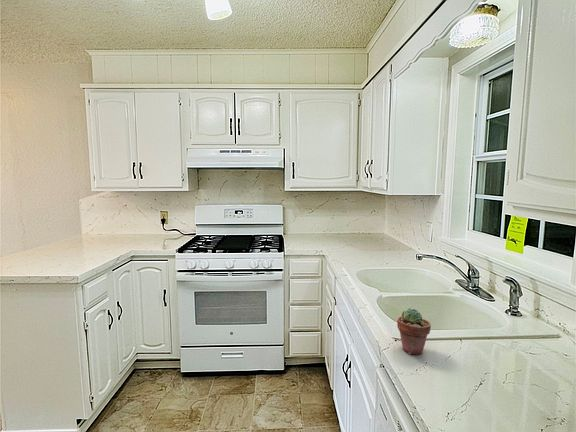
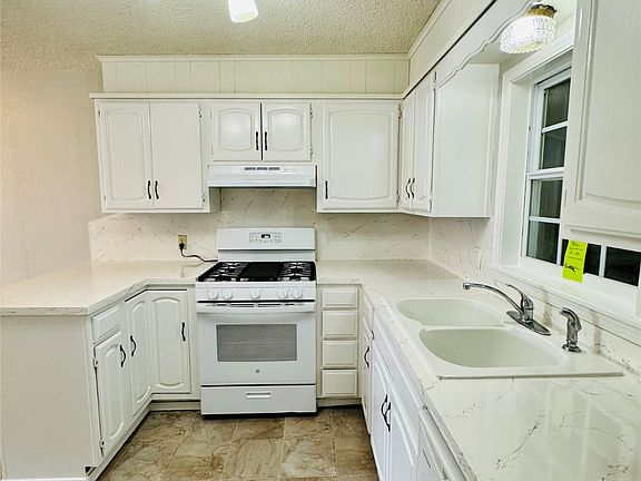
- potted succulent [396,307,432,356]
